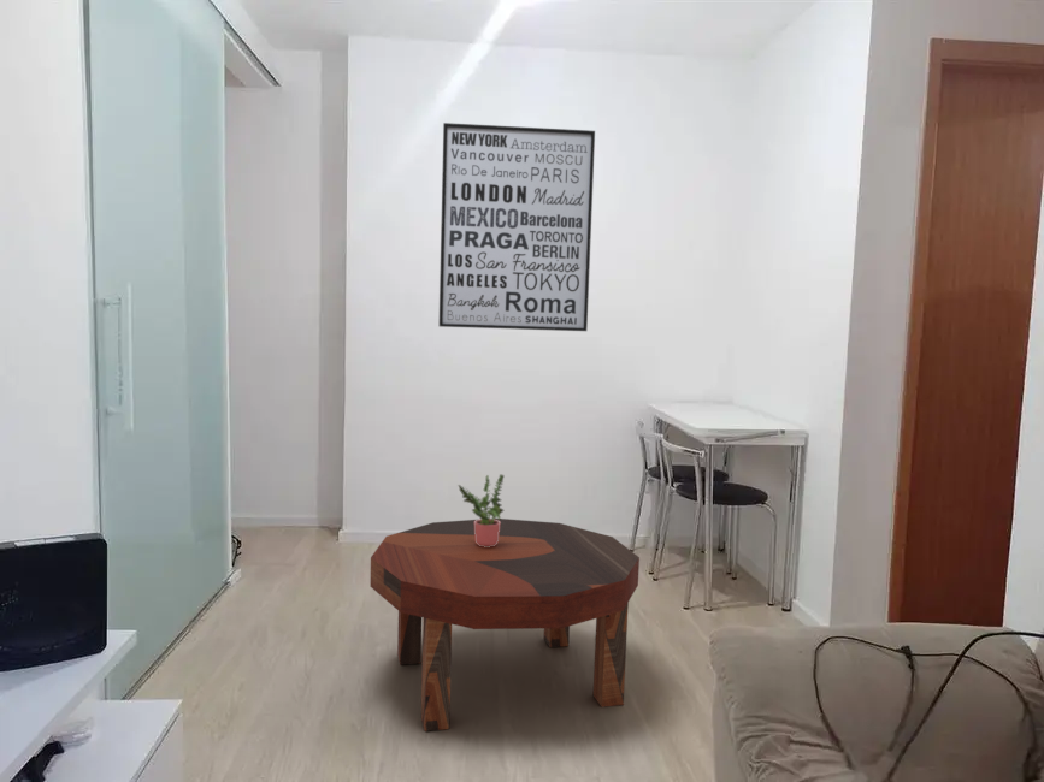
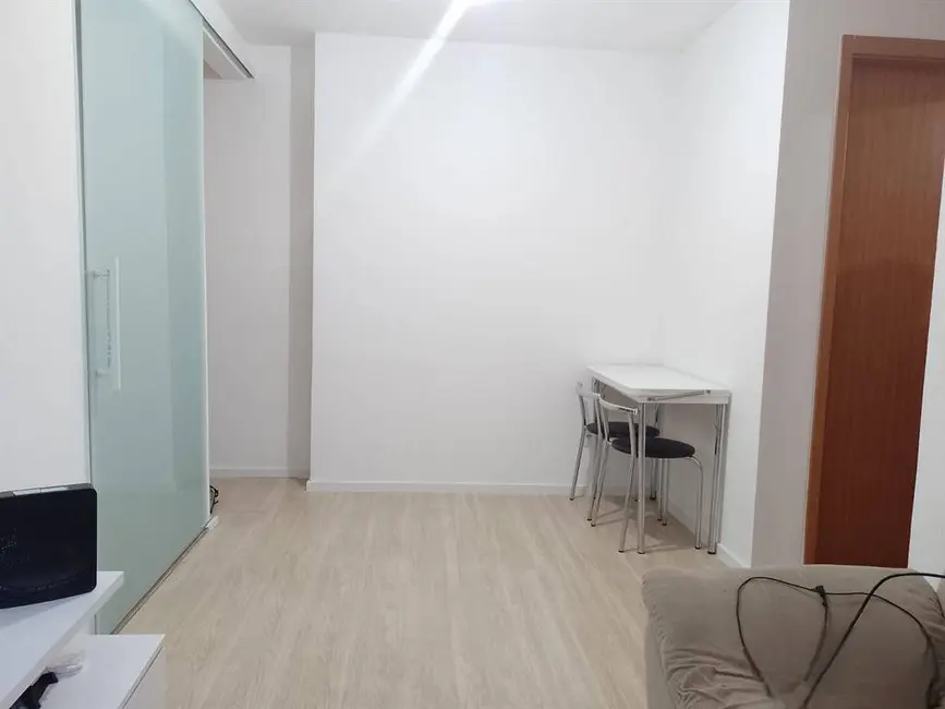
- coffee table [370,517,641,733]
- potted plant [456,473,506,547]
- wall art [438,122,596,332]
